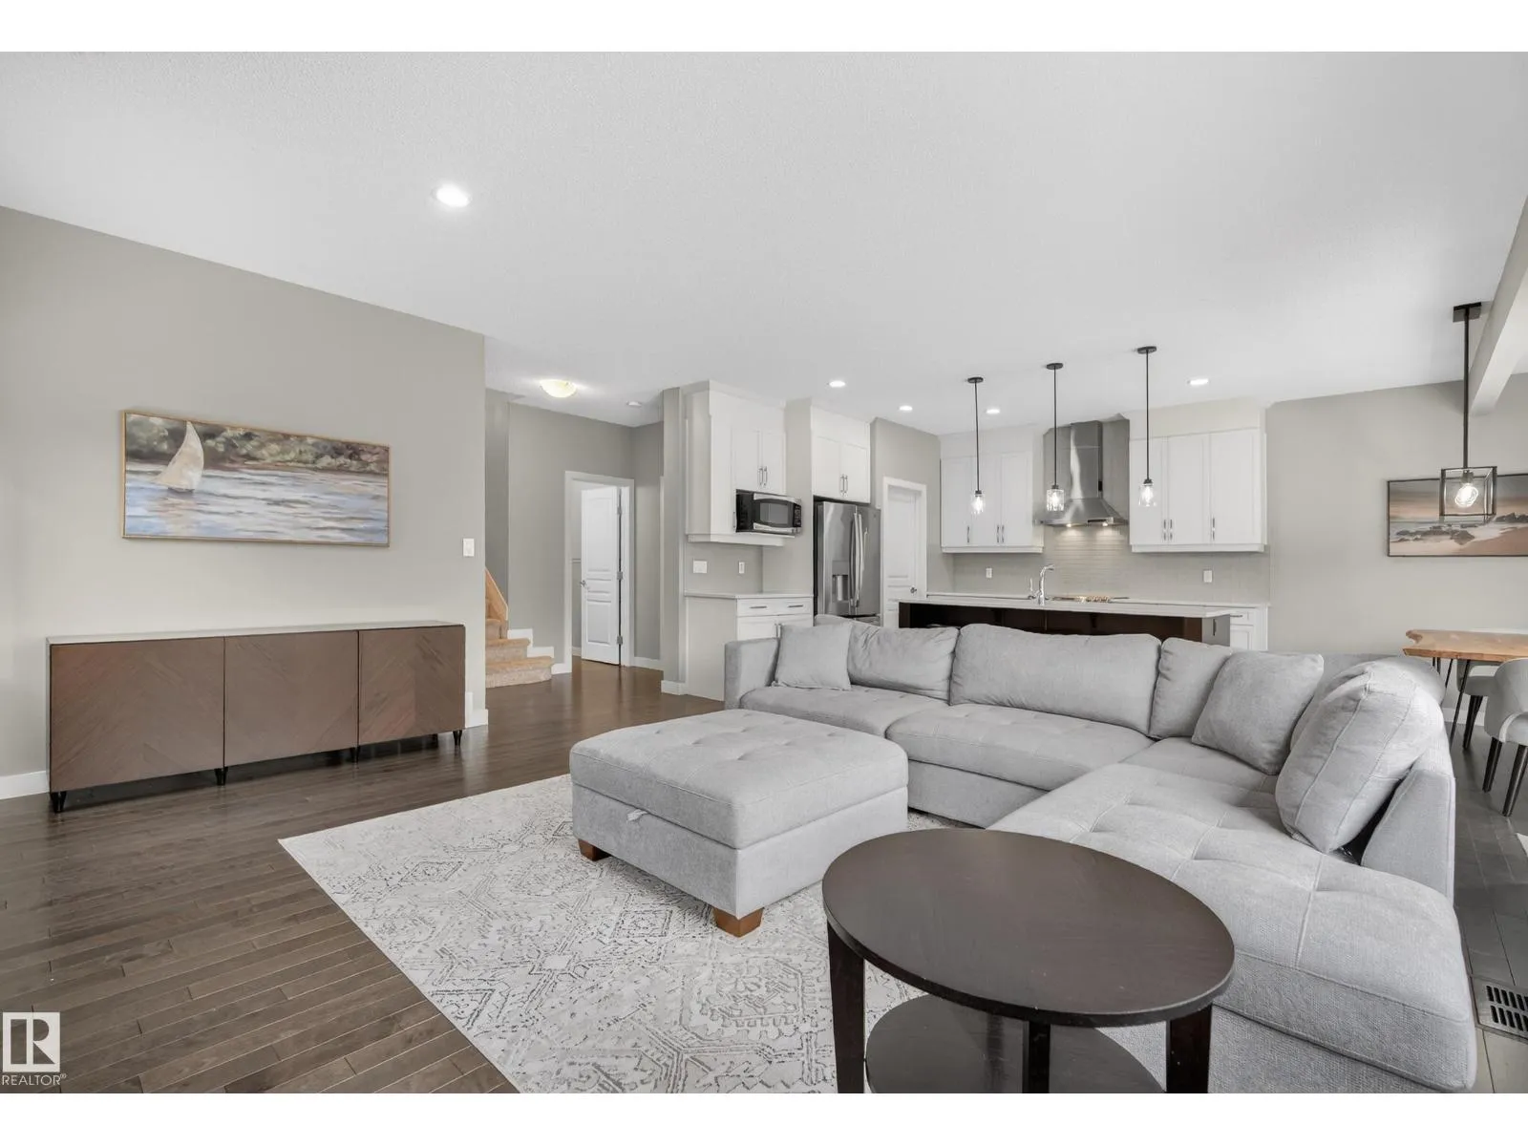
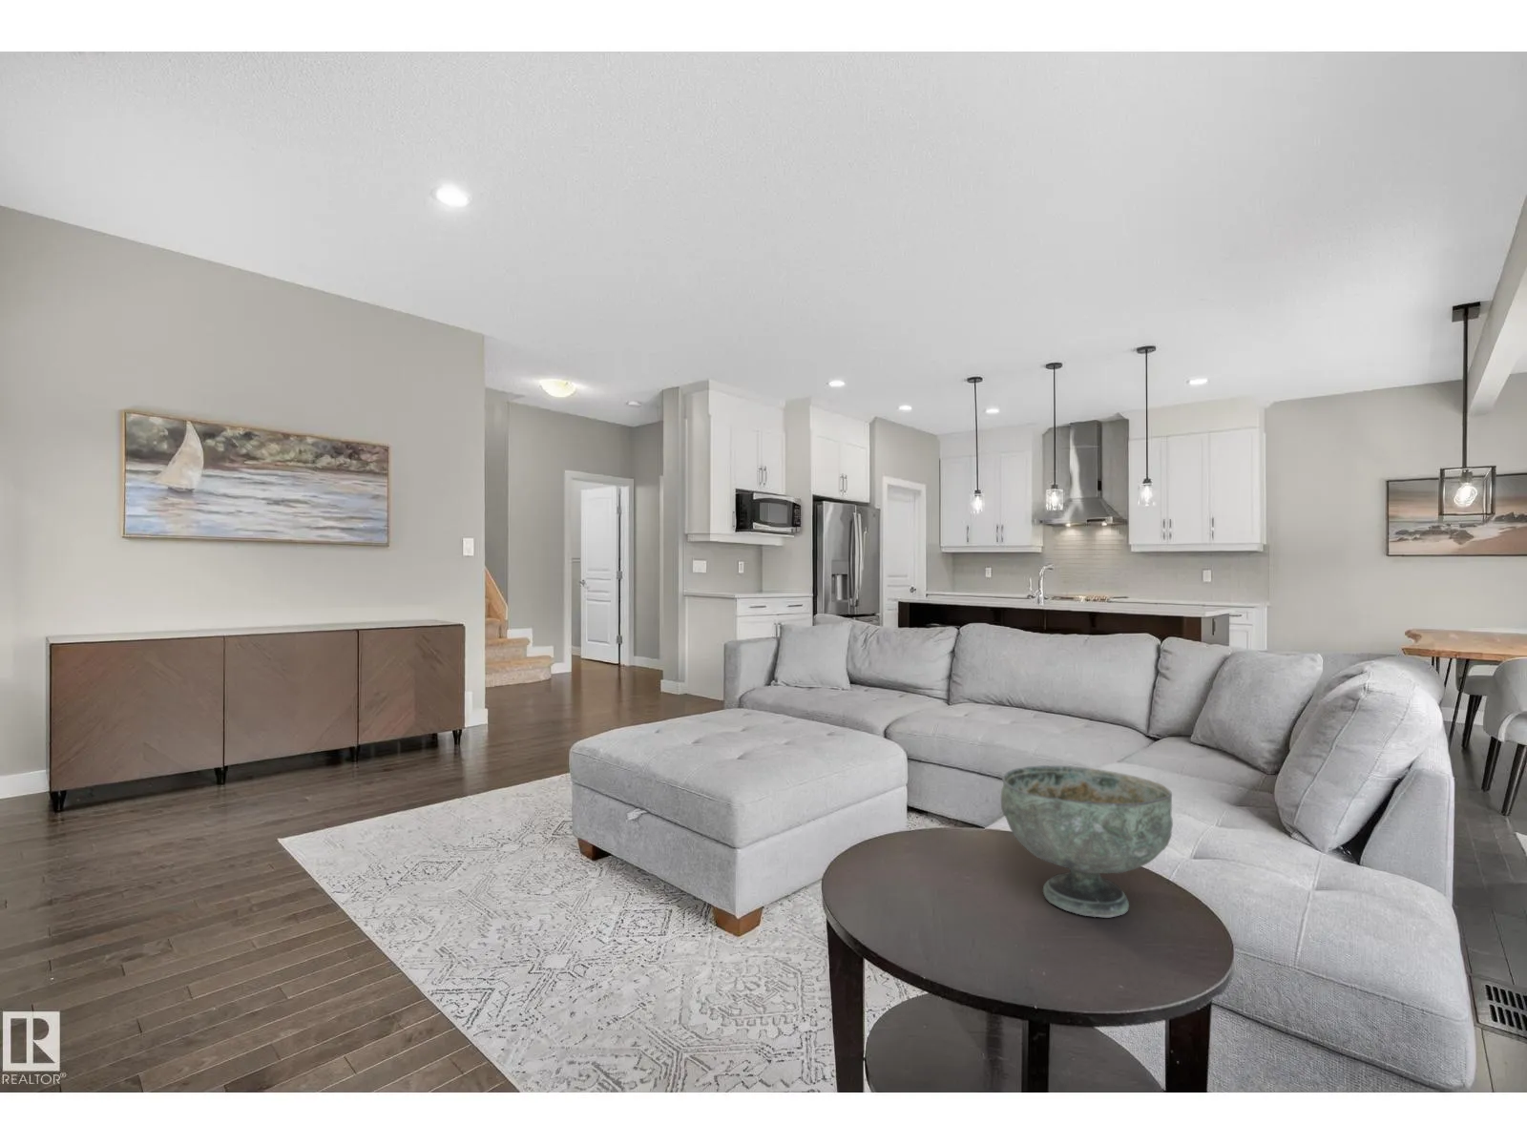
+ decorative bowl [1000,764,1174,918]
